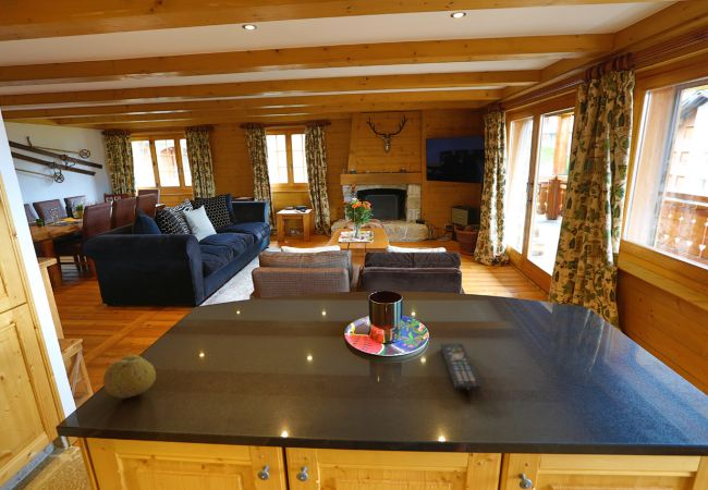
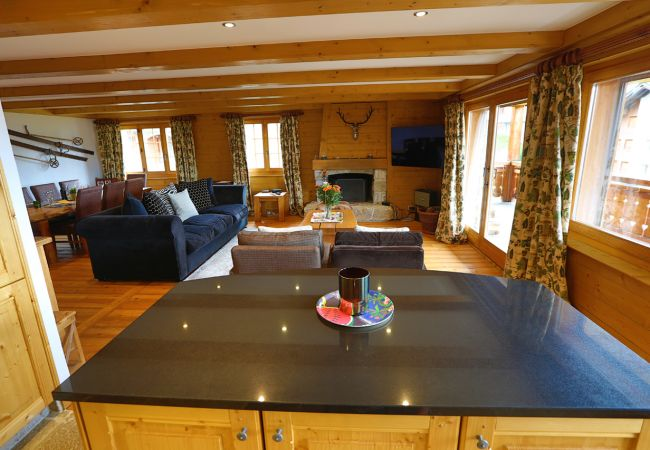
- remote control [439,342,483,391]
- fruit [102,354,157,400]
